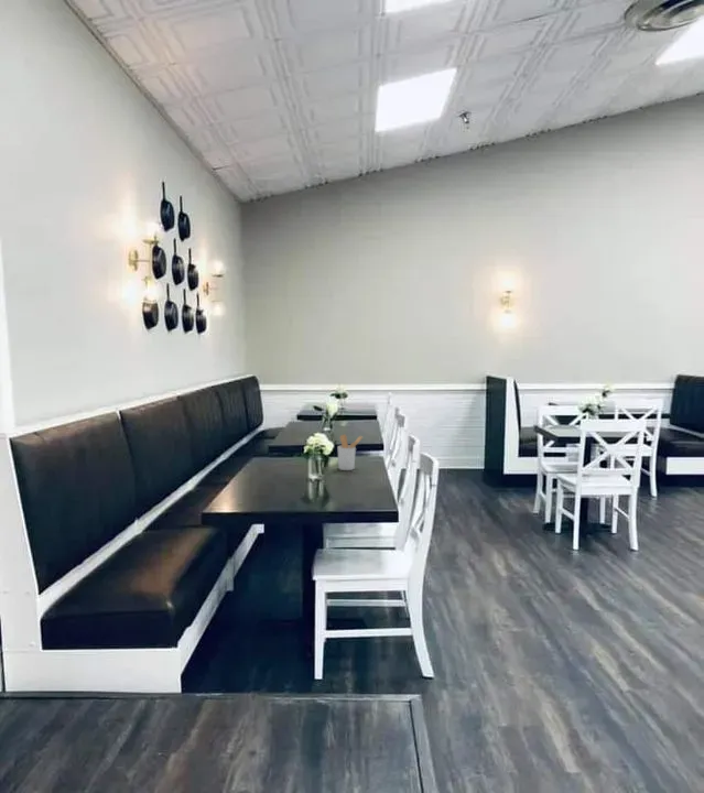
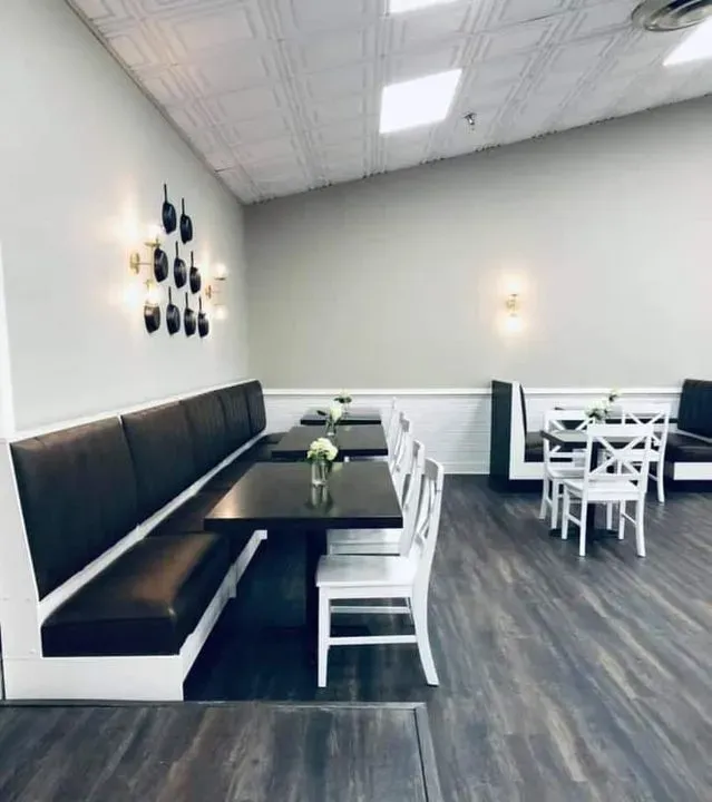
- utensil holder [337,433,364,471]
